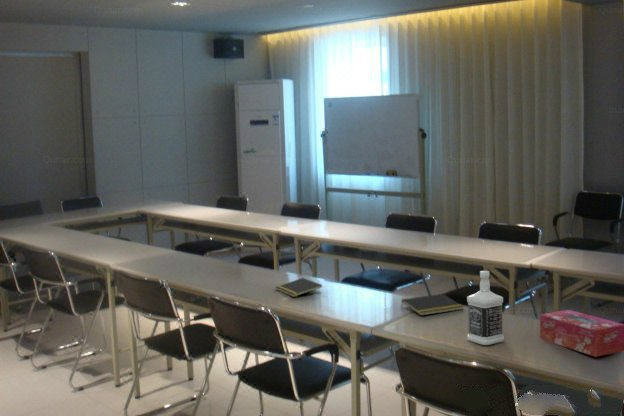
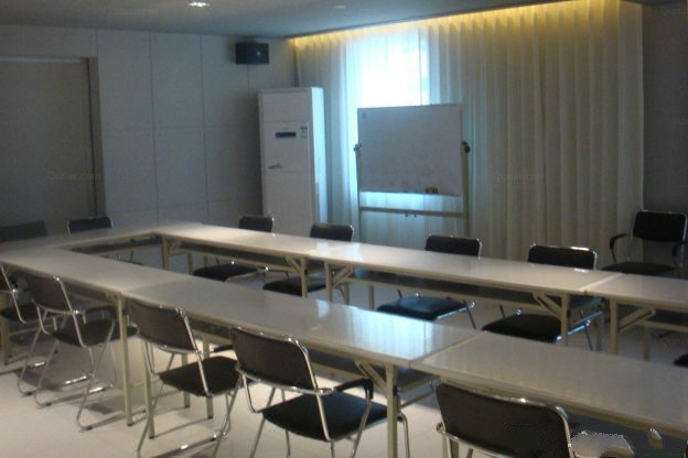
- notepad [400,293,464,317]
- notepad [275,277,323,298]
- tissue box [539,309,624,358]
- bottle [466,270,505,346]
